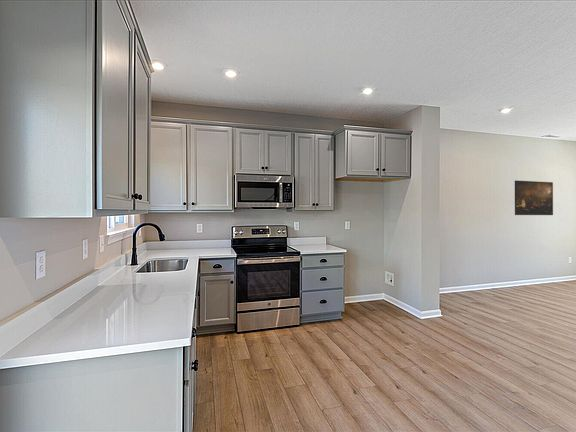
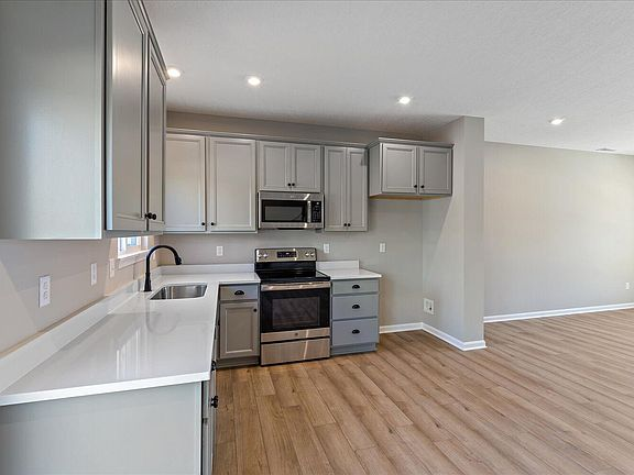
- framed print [514,179,554,216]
